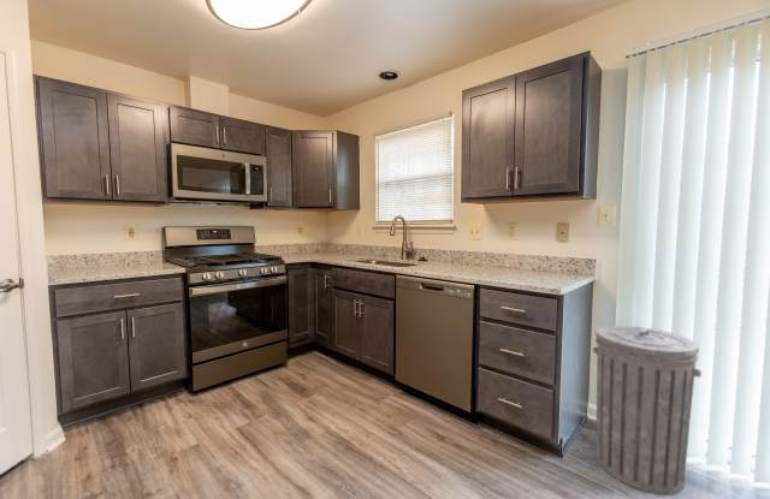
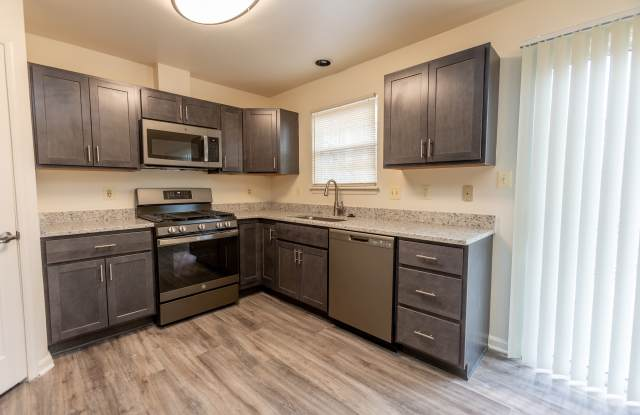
- trash can [592,325,703,495]
